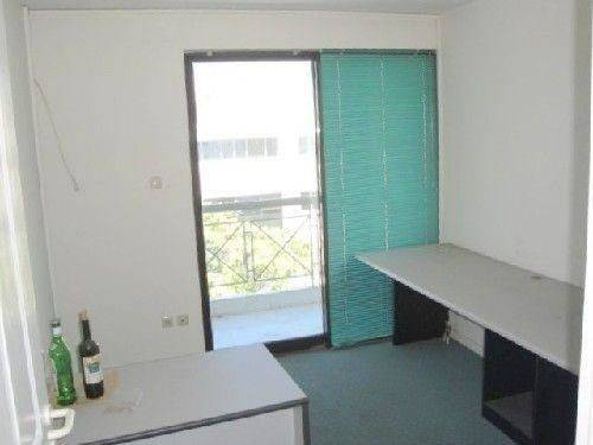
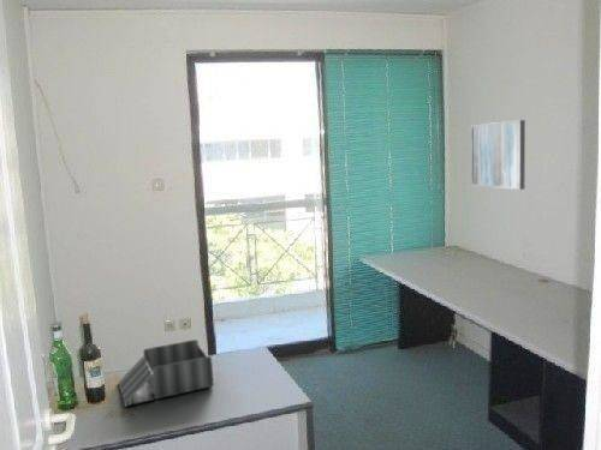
+ wall art [470,119,526,191]
+ desk organizer [117,338,215,407]
